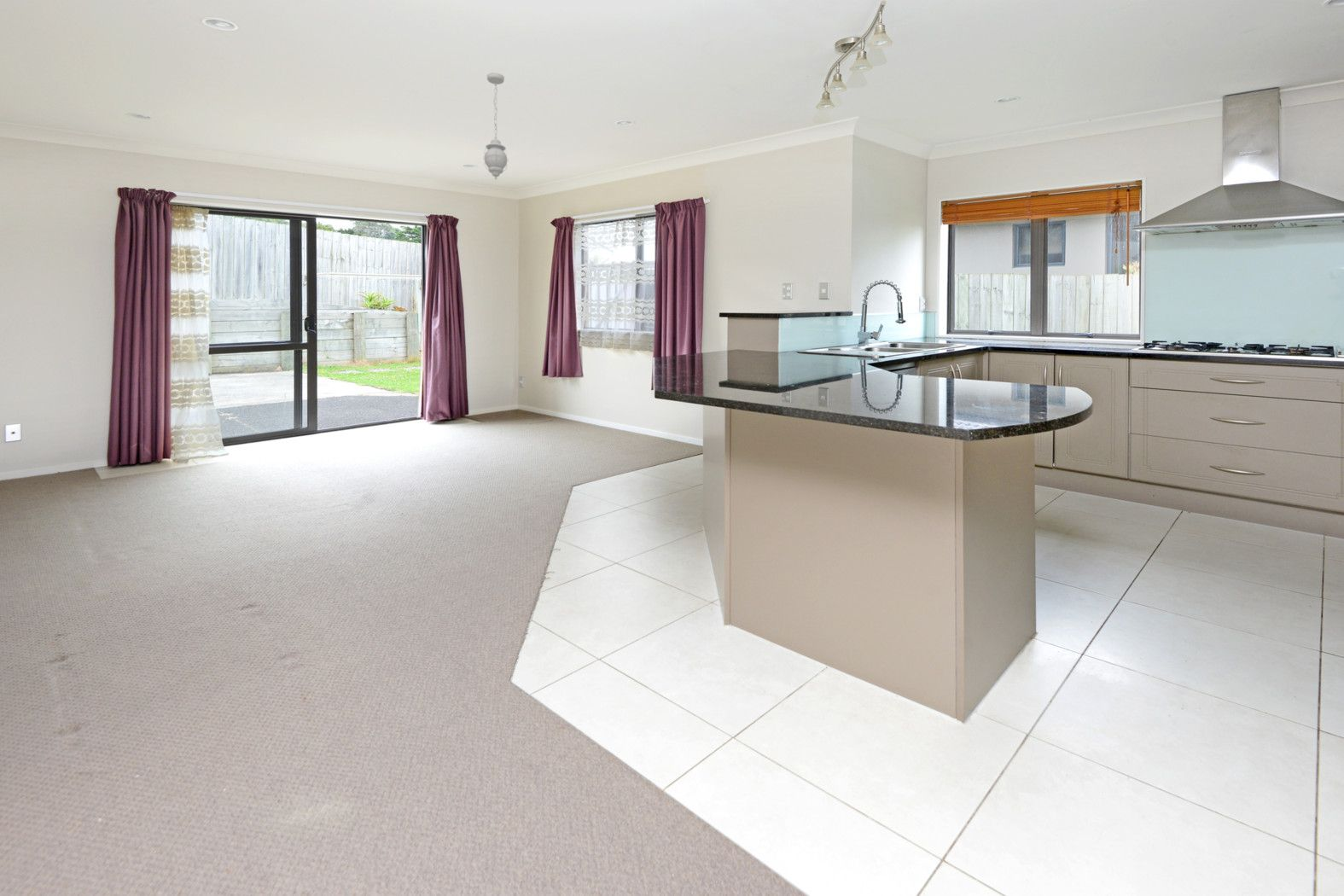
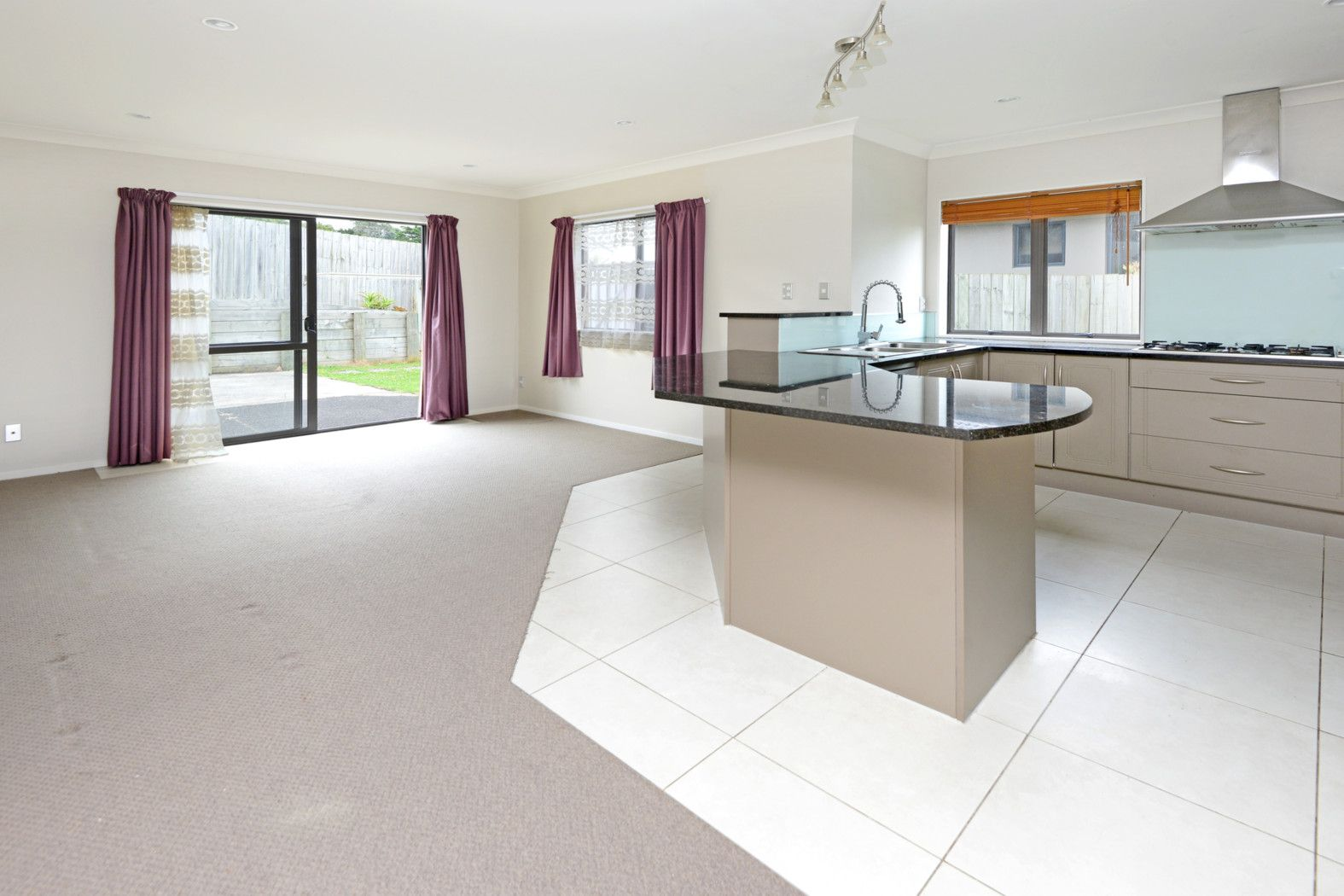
- pendant light [482,72,508,180]
